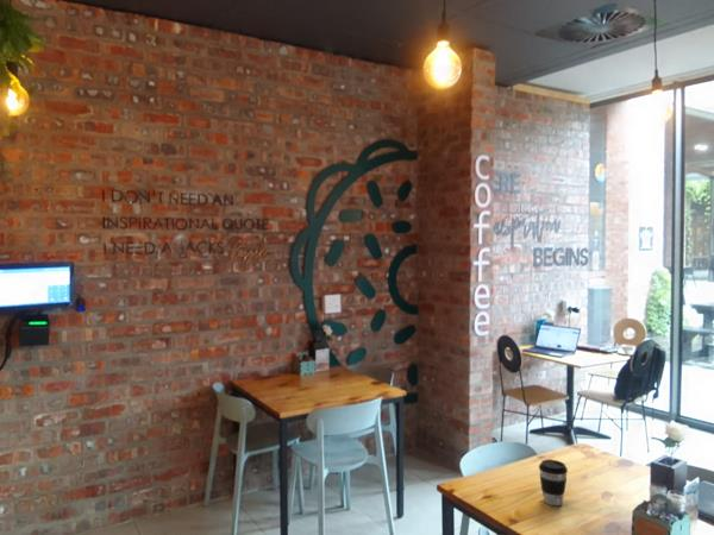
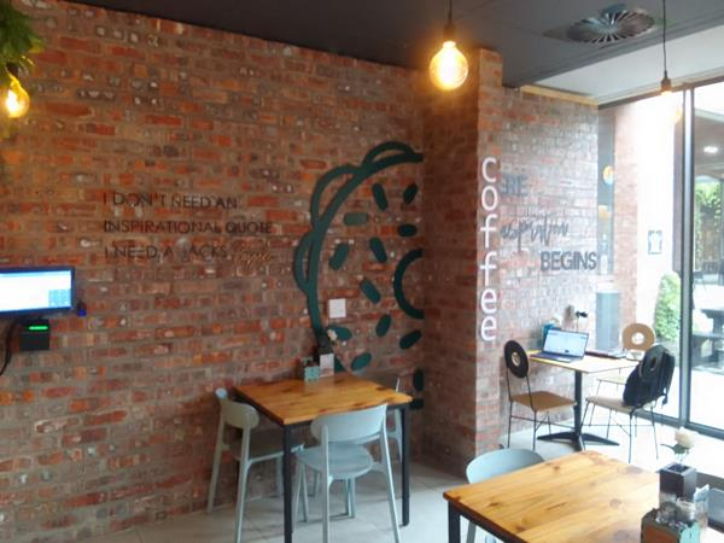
- coffee cup [538,459,569,506]
